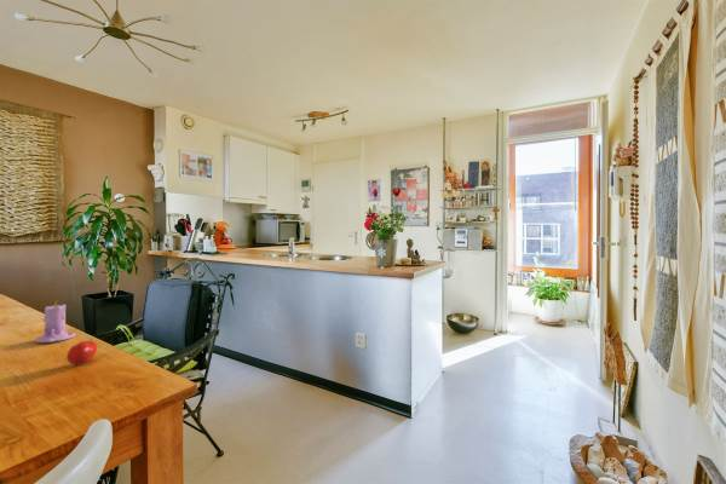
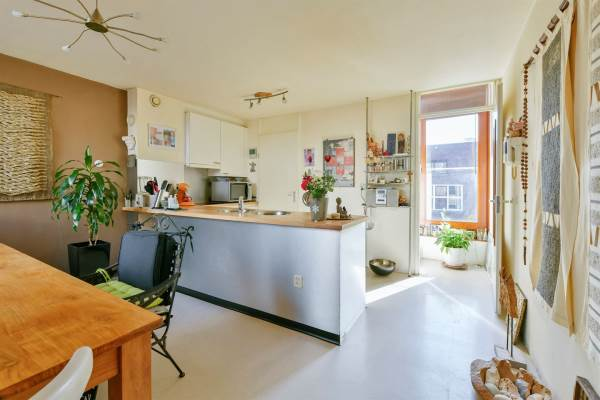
- fruit [65,338,98,367]
- candle [34,299,76,344]
